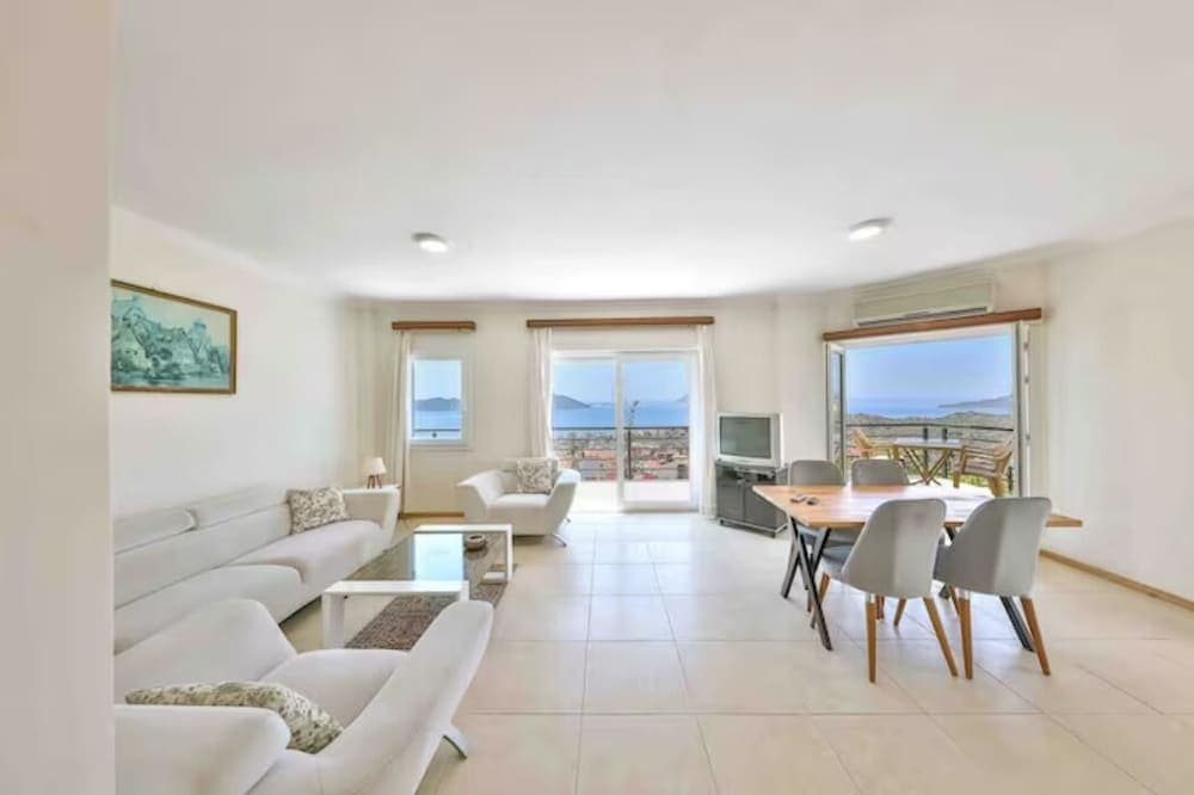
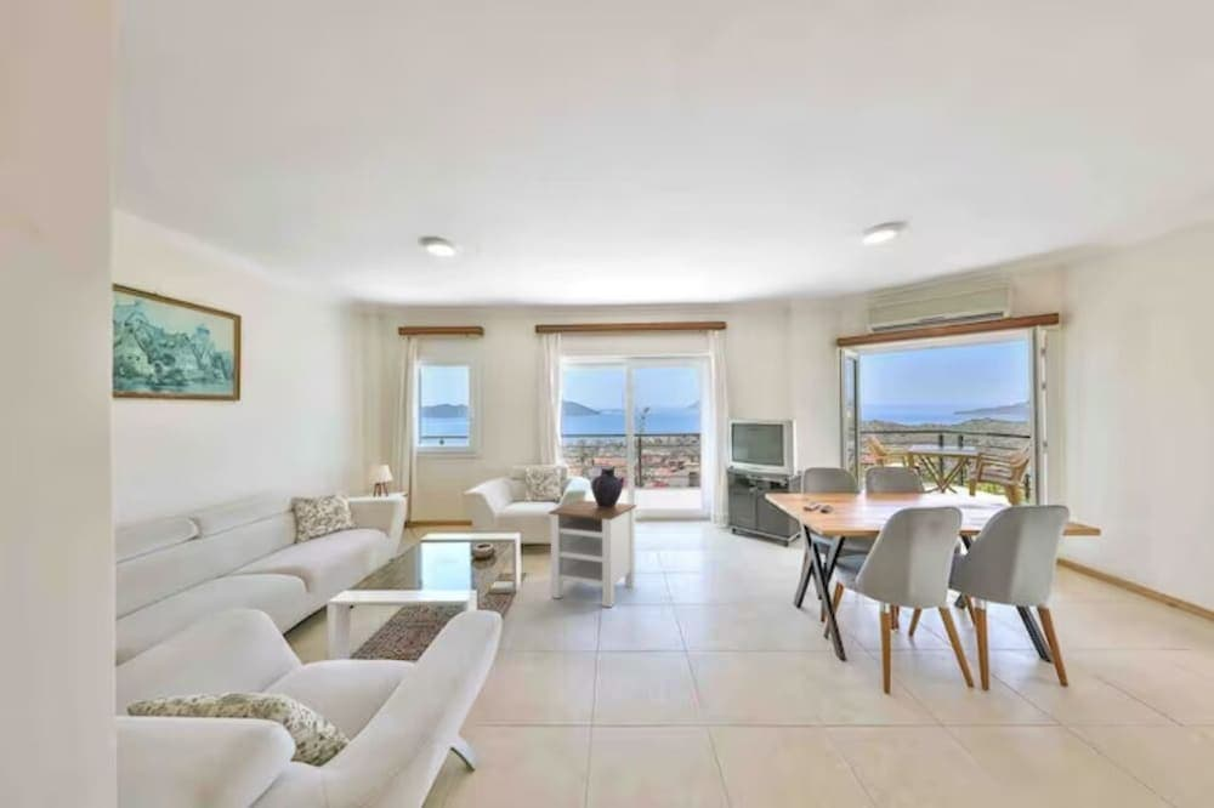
+ vase [590,465,625,508]
+ side table [548,499,637,609]
